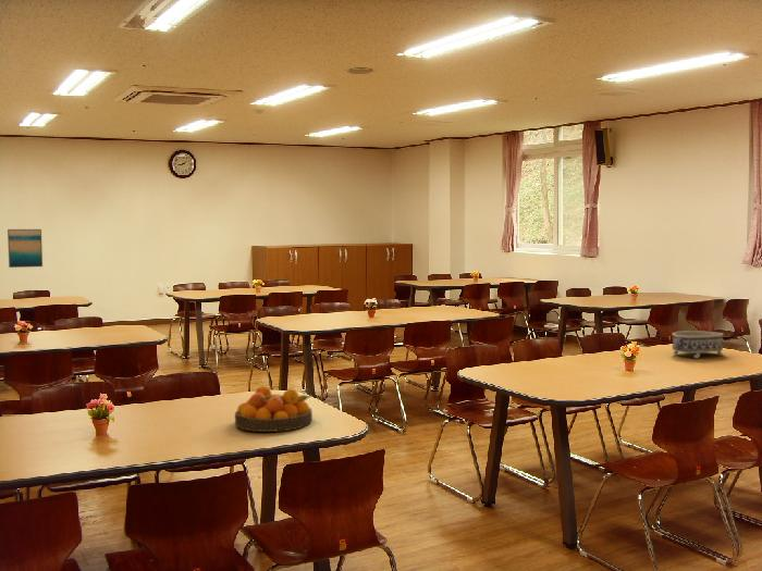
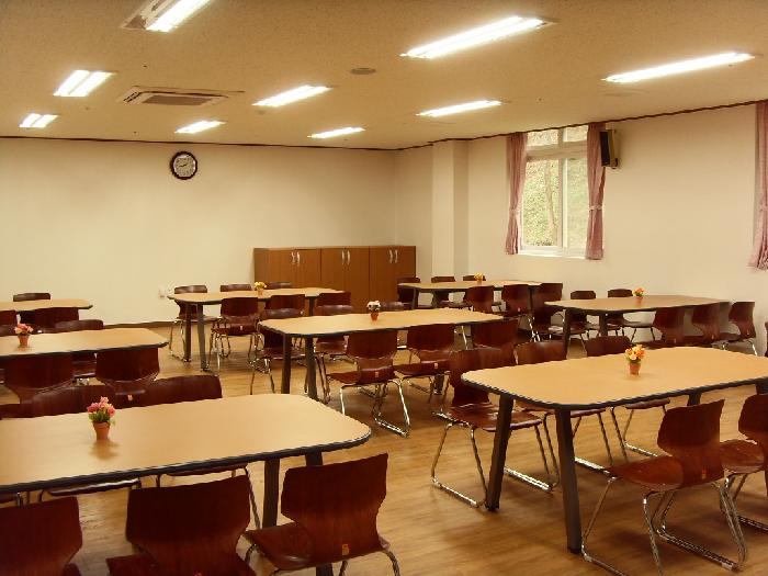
- decorative bowl [672,330,725,359]
- wall art [7,228,44,269]
- fruit bowl [234,385,314,433]
